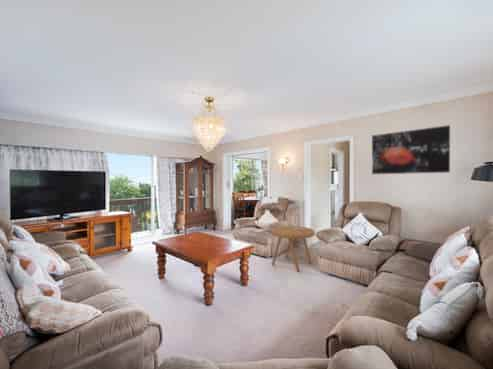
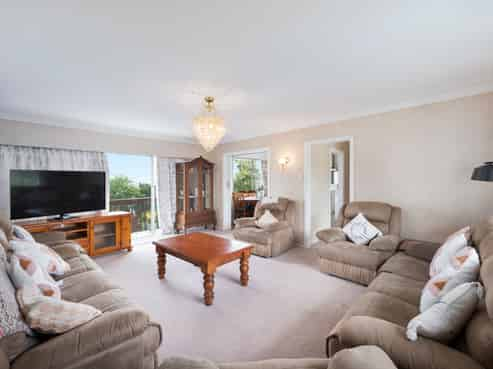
- wall art [371,124,451,175]
- side table [270,225,316,272]
- lamp [286,203,304,231]
